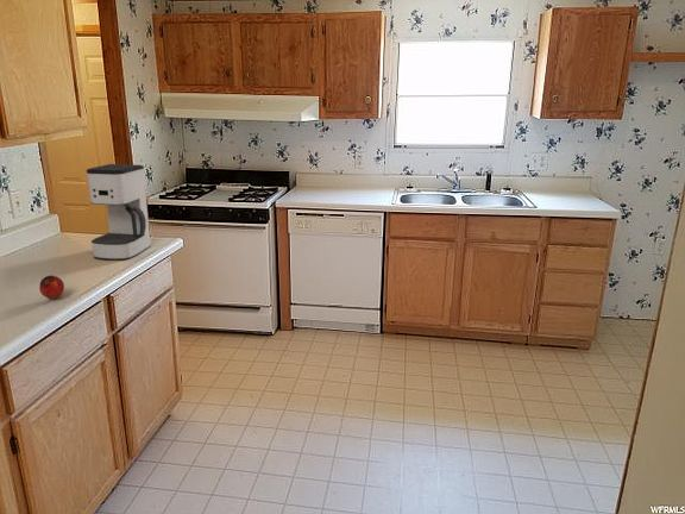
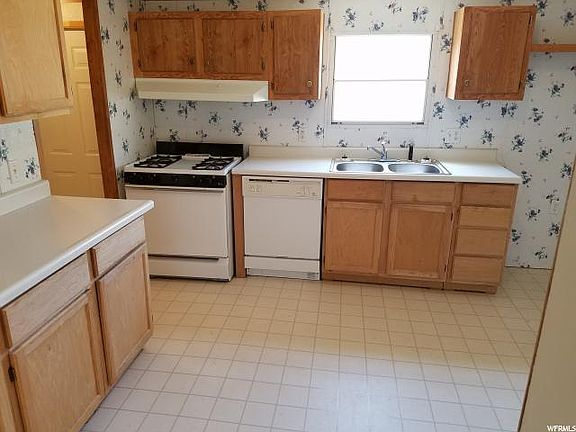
- coffee maker [86,163,152,261]
- apple [38,275,65,301]
